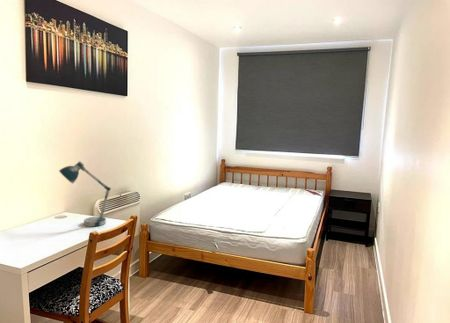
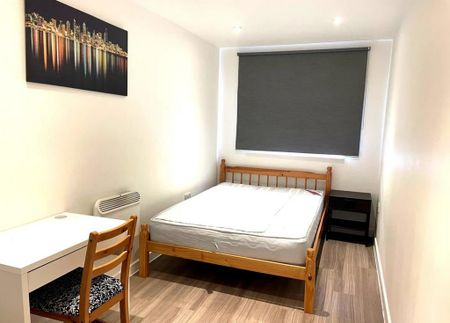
- desk lamp [58,160,112,228]
